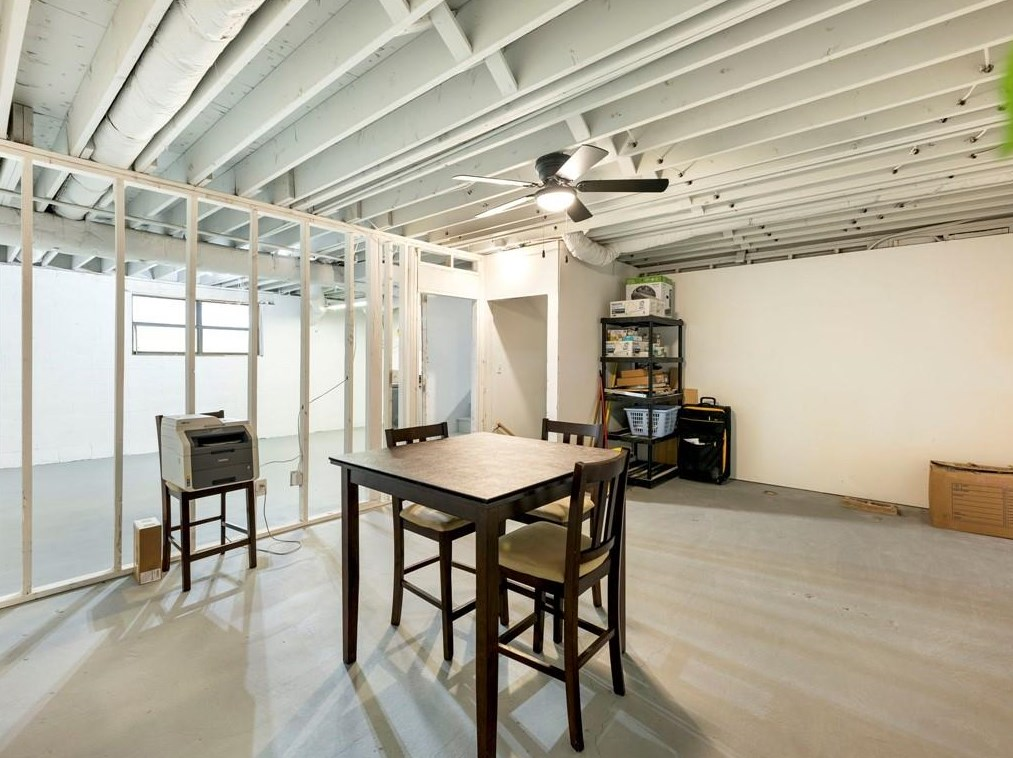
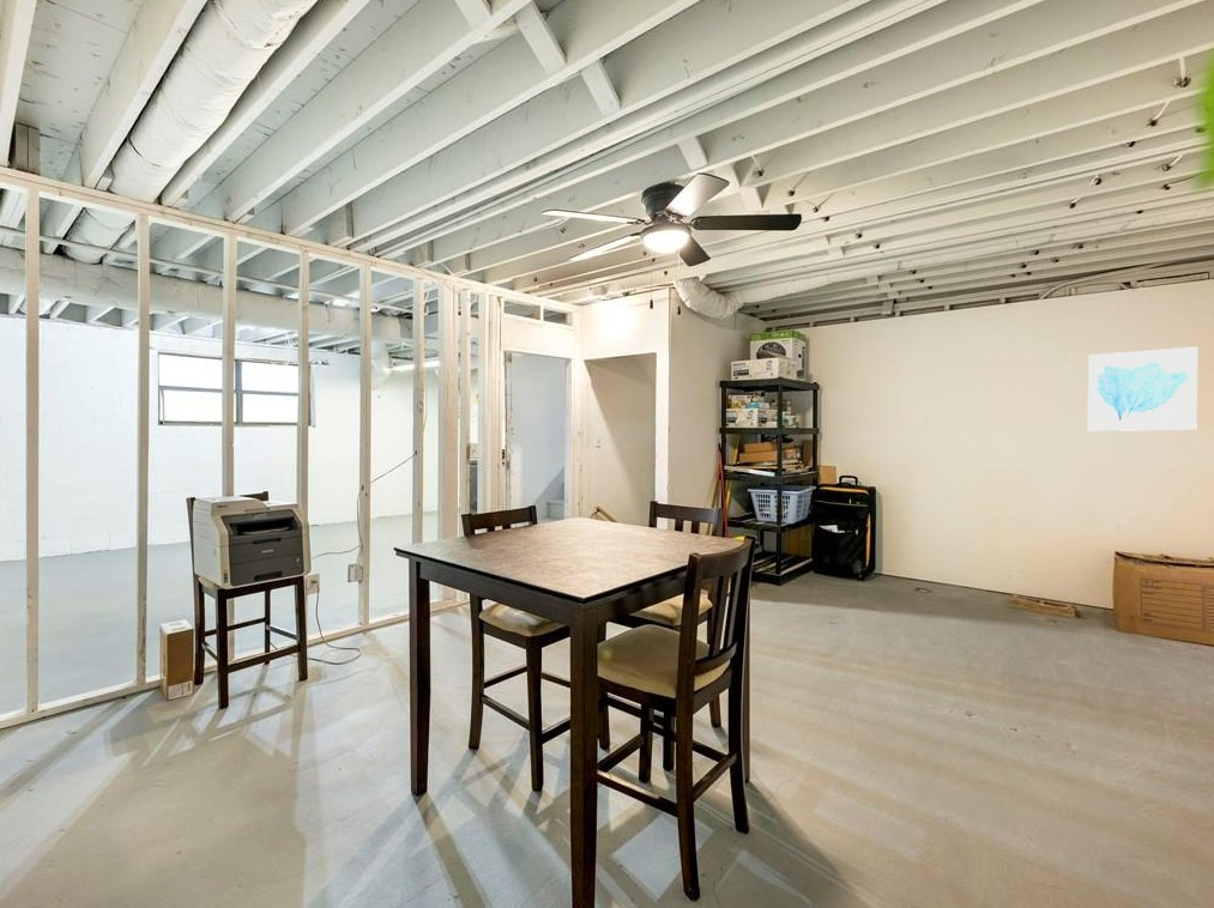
+ wall art [1087,345,1198,432]
